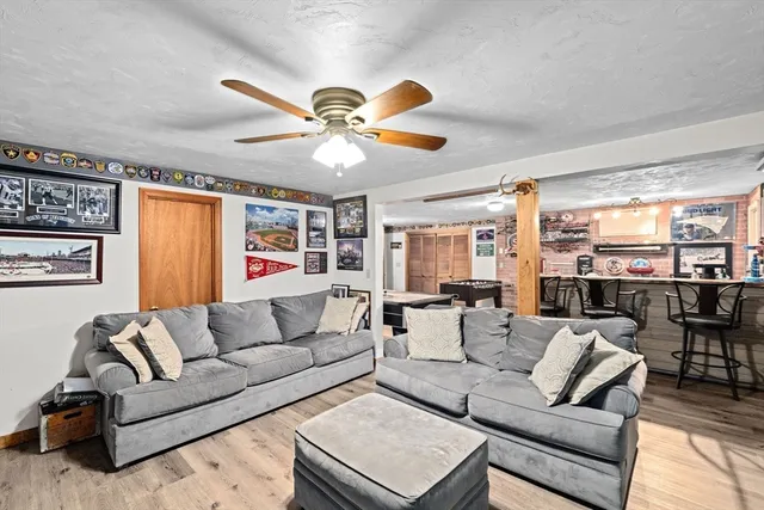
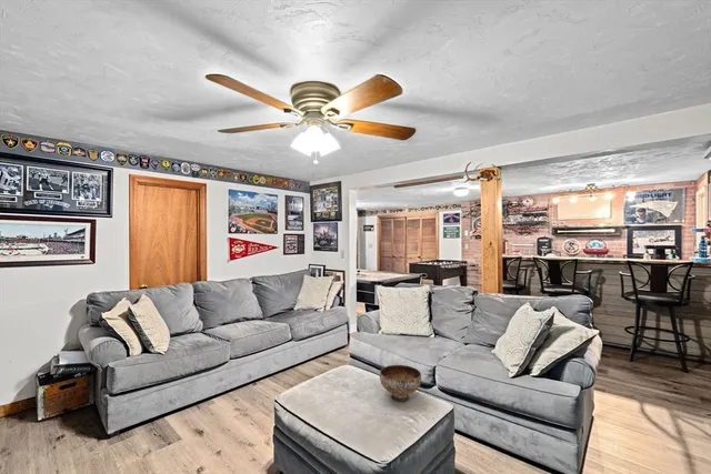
+ bowl [379,364,422,403]
